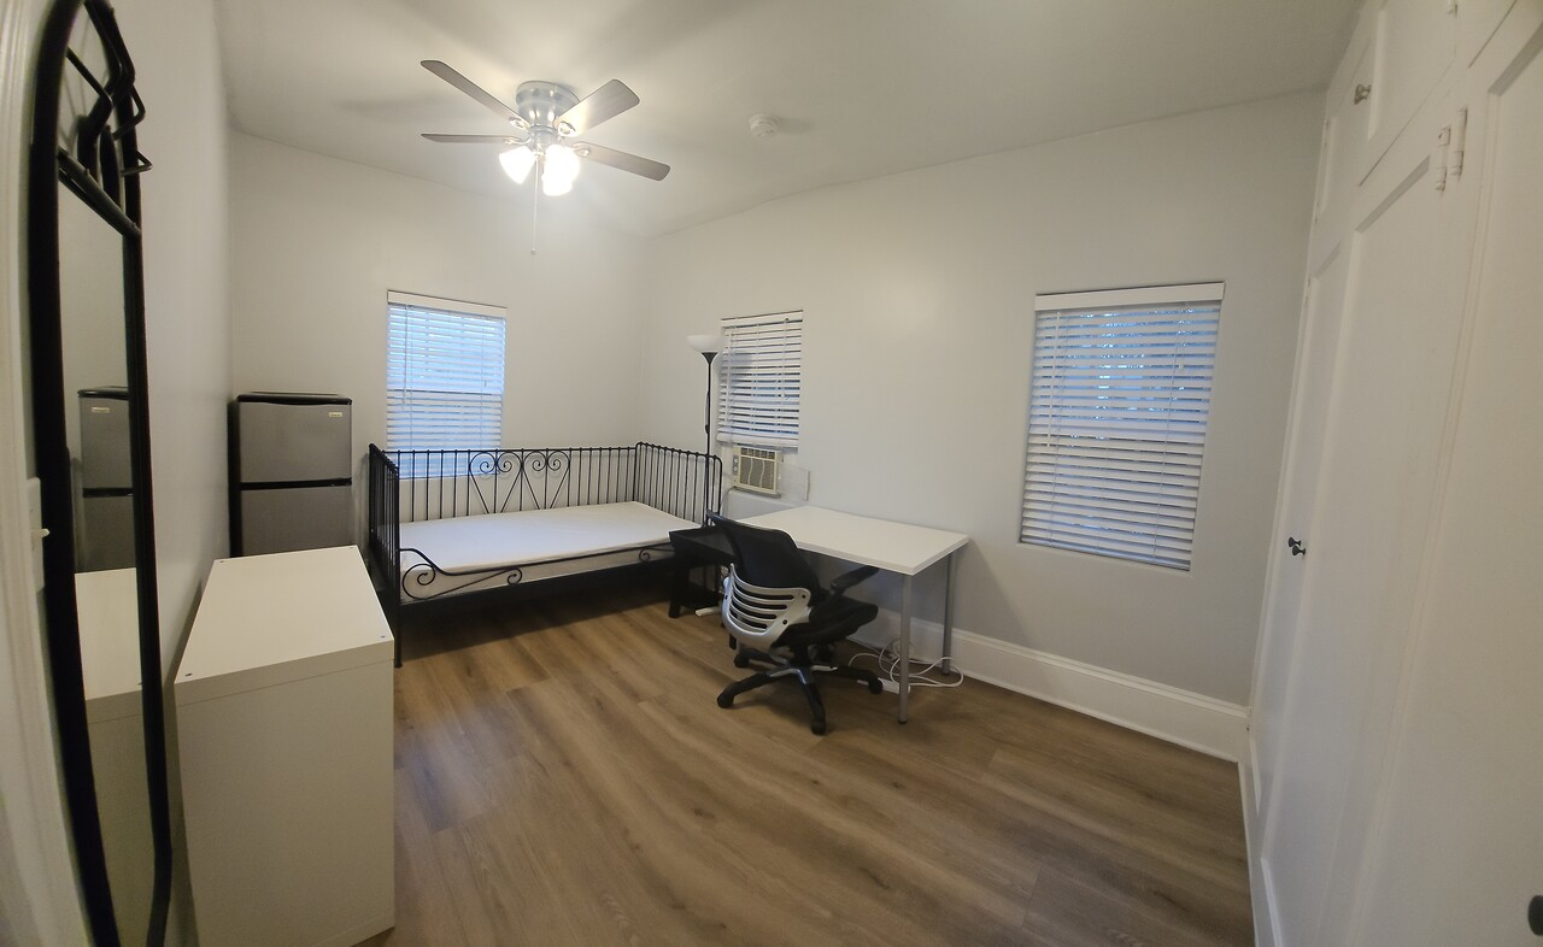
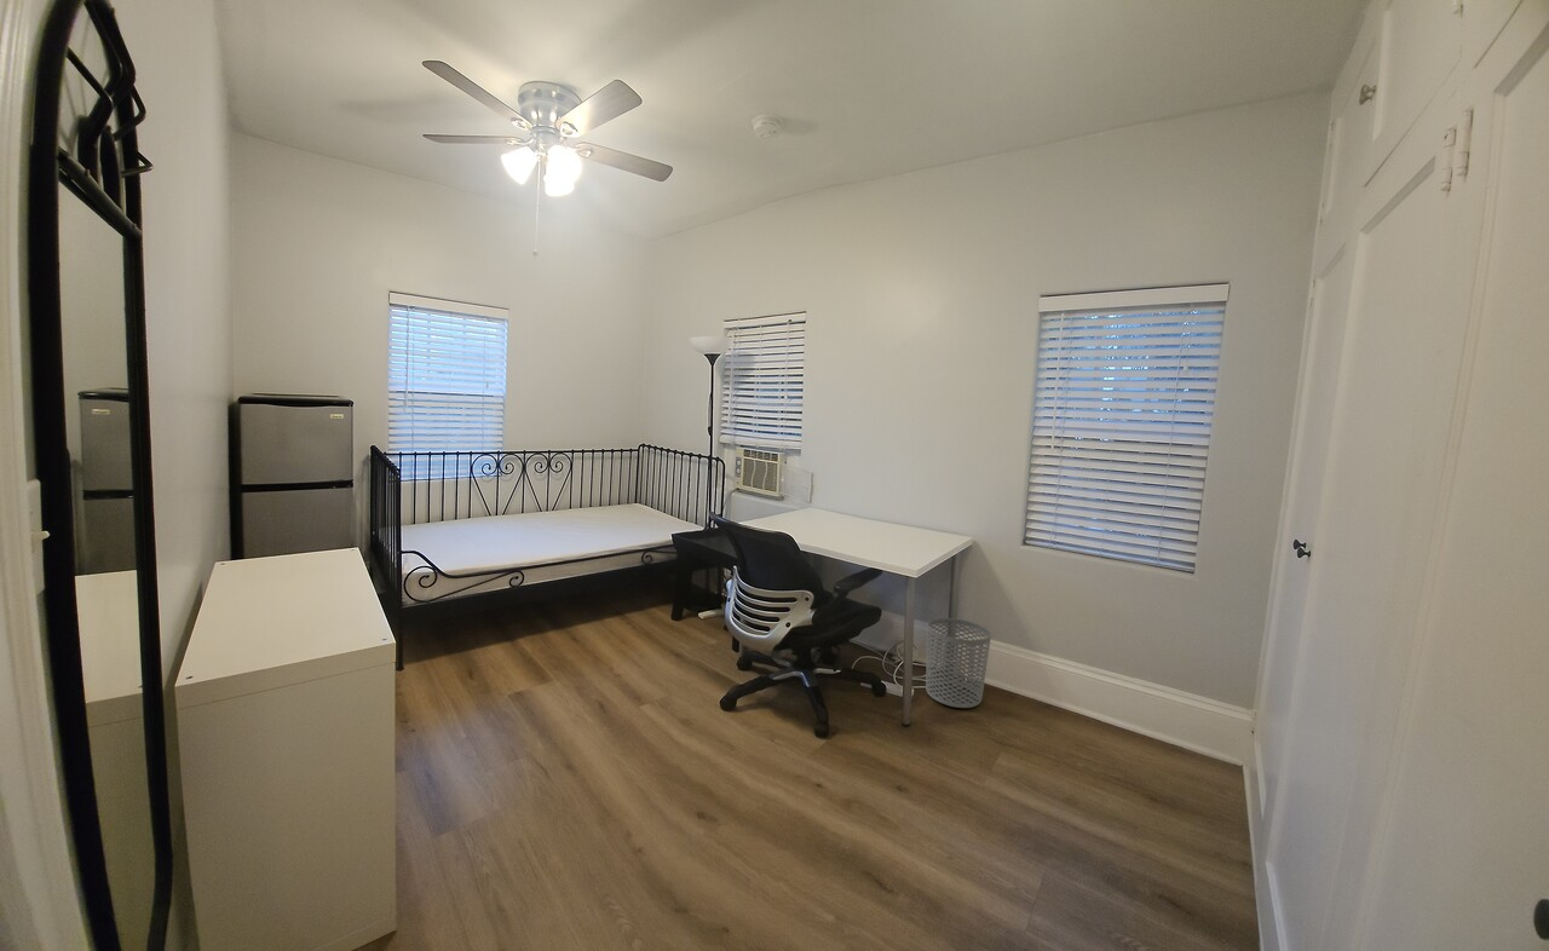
+ waste bin [925,617,992,709]
